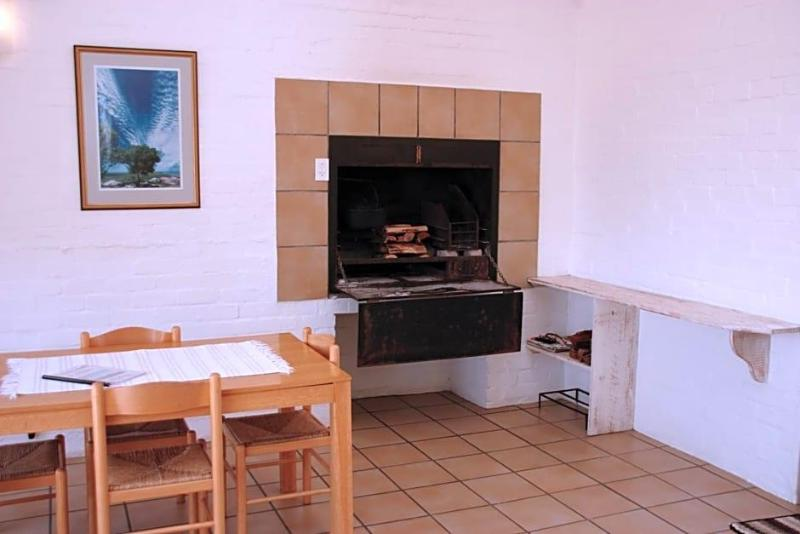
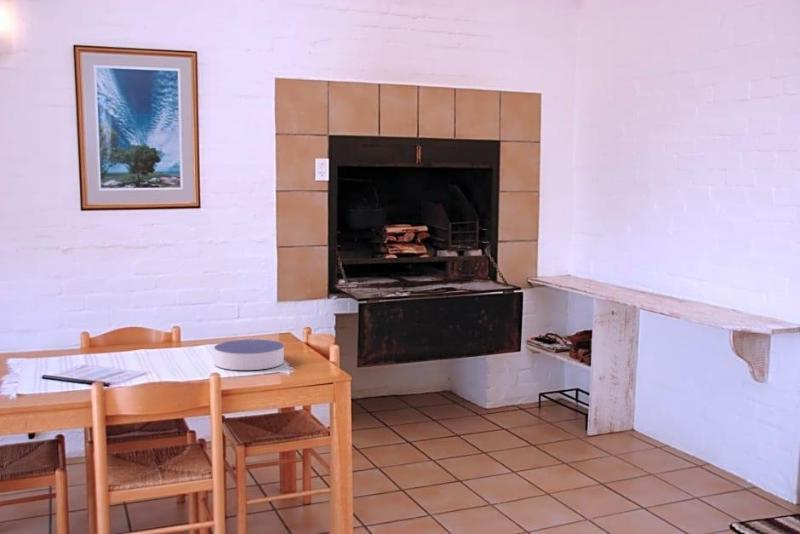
+ coaster [213,339,285,371]
